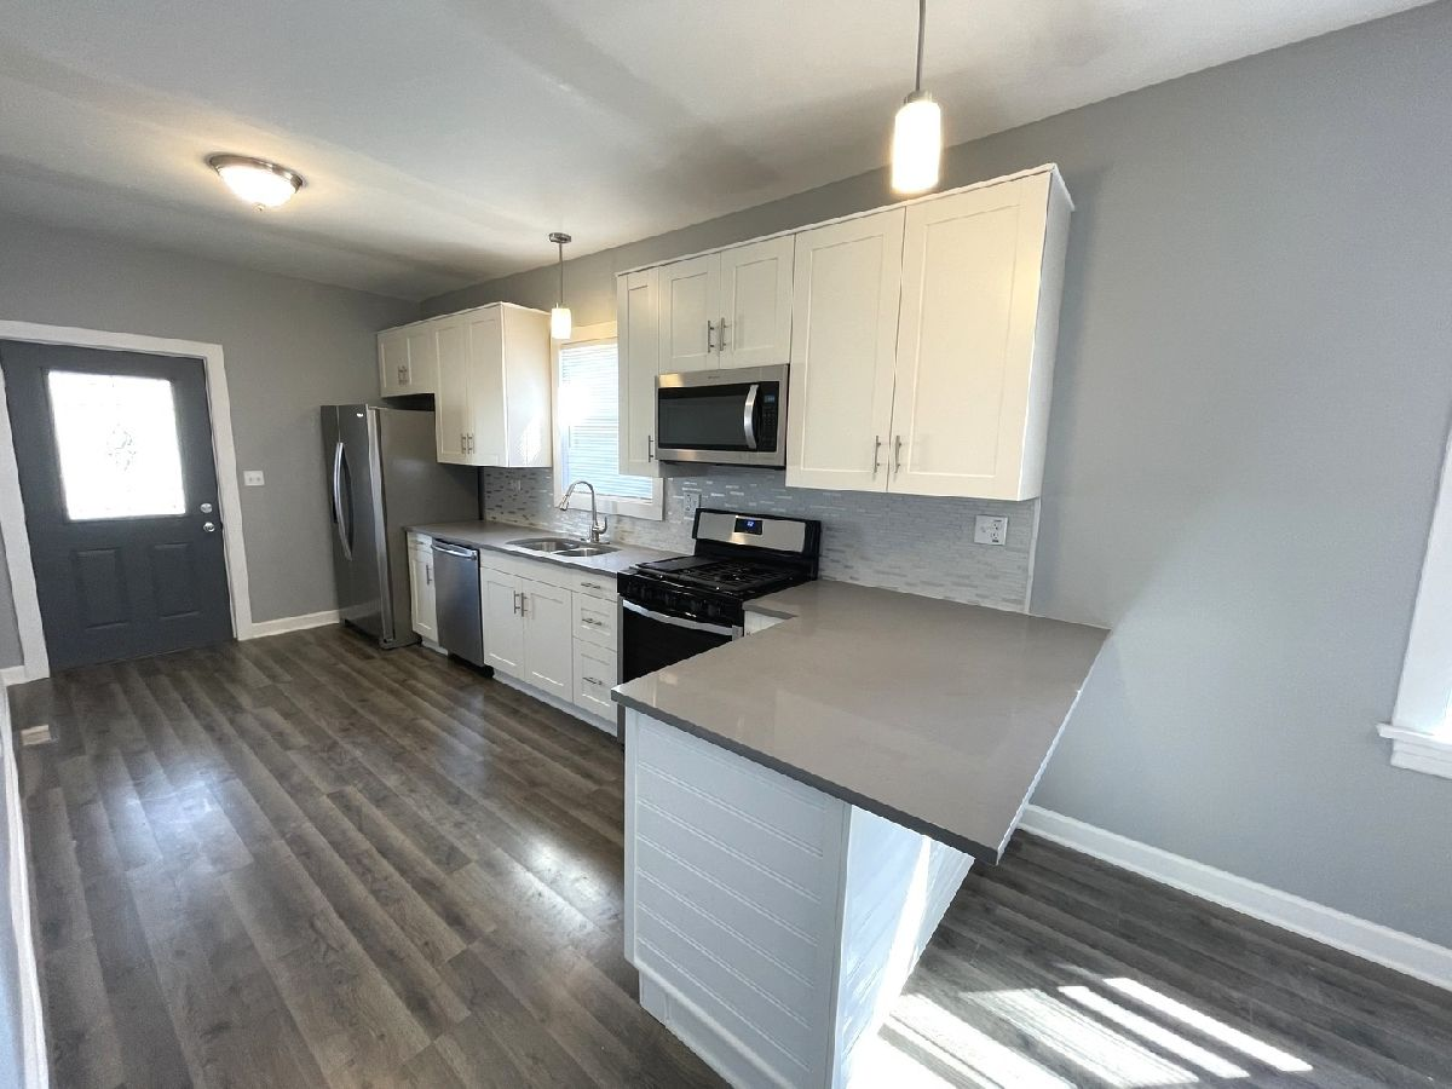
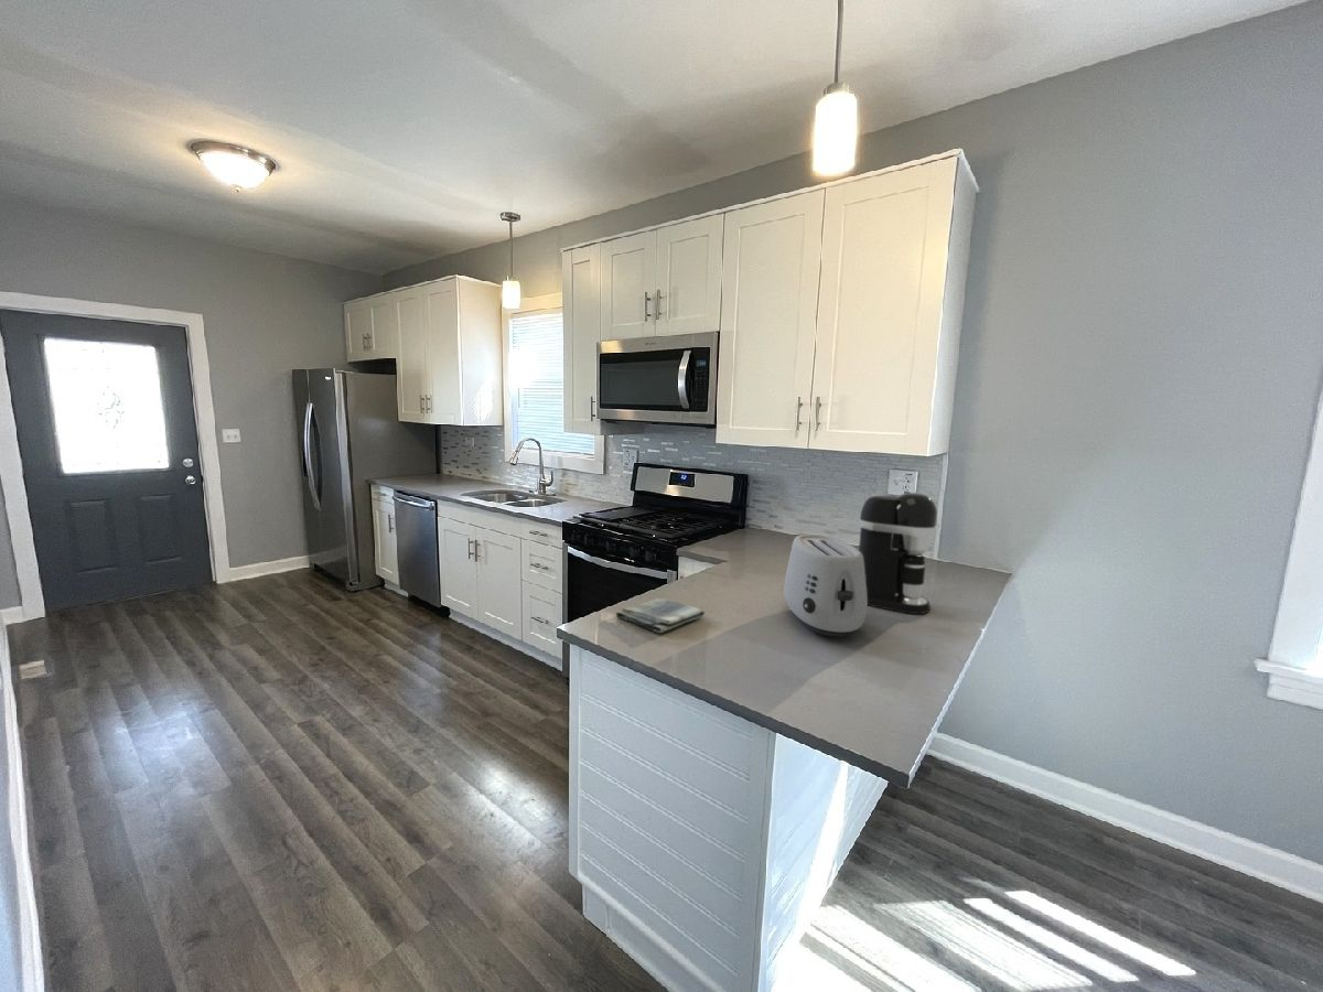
+ toaster [783,533,869,637]
+ dish towel [615,596,706,634]
+ coffee maker [858,492,938,615]
